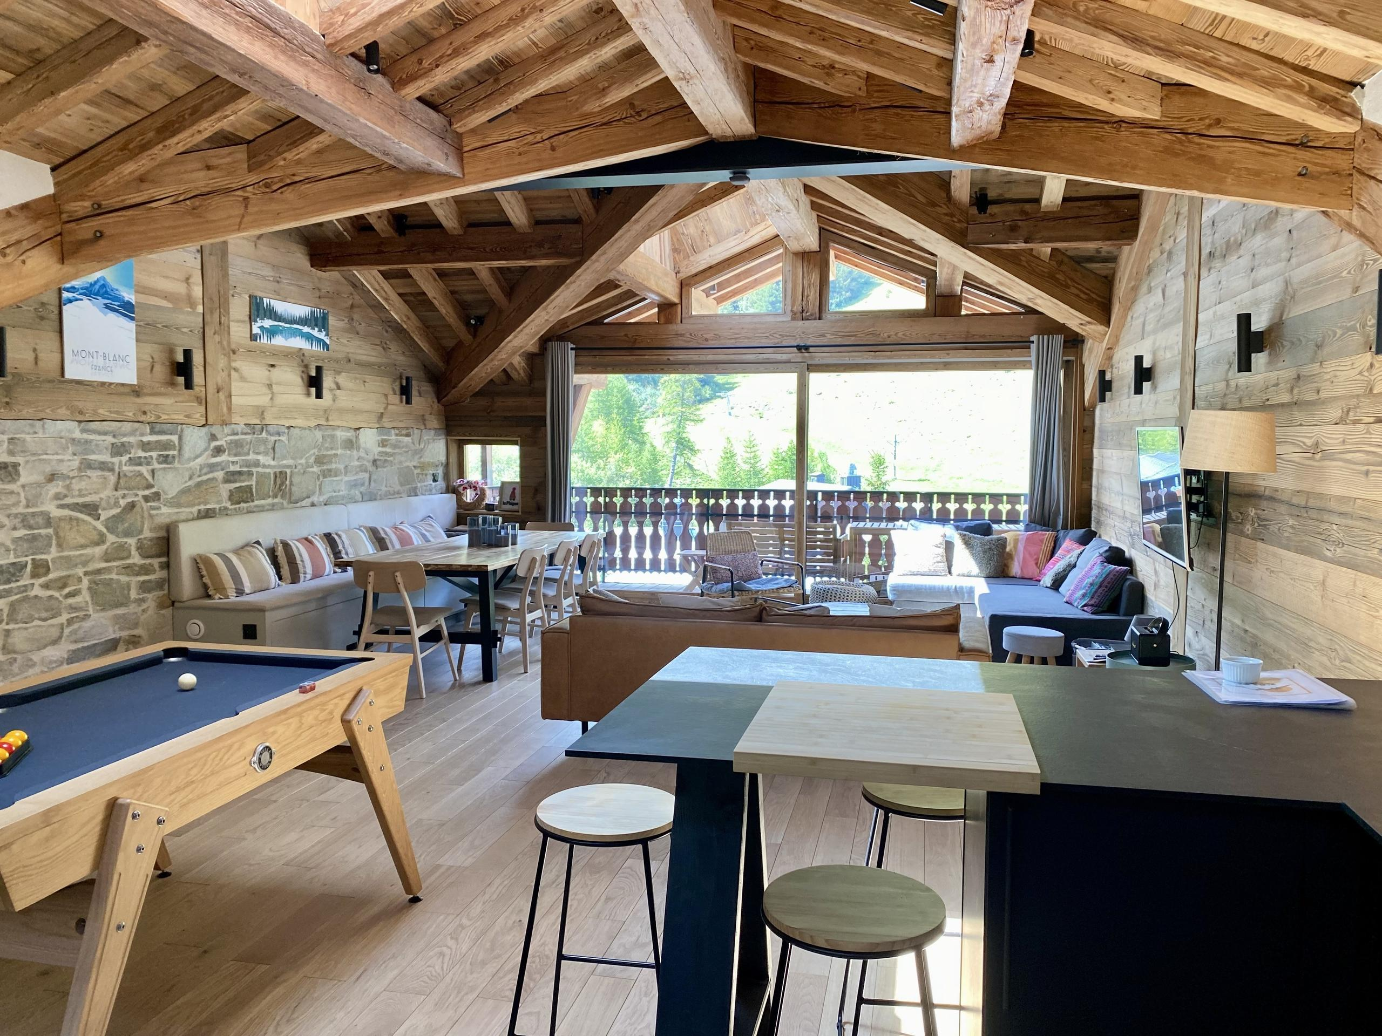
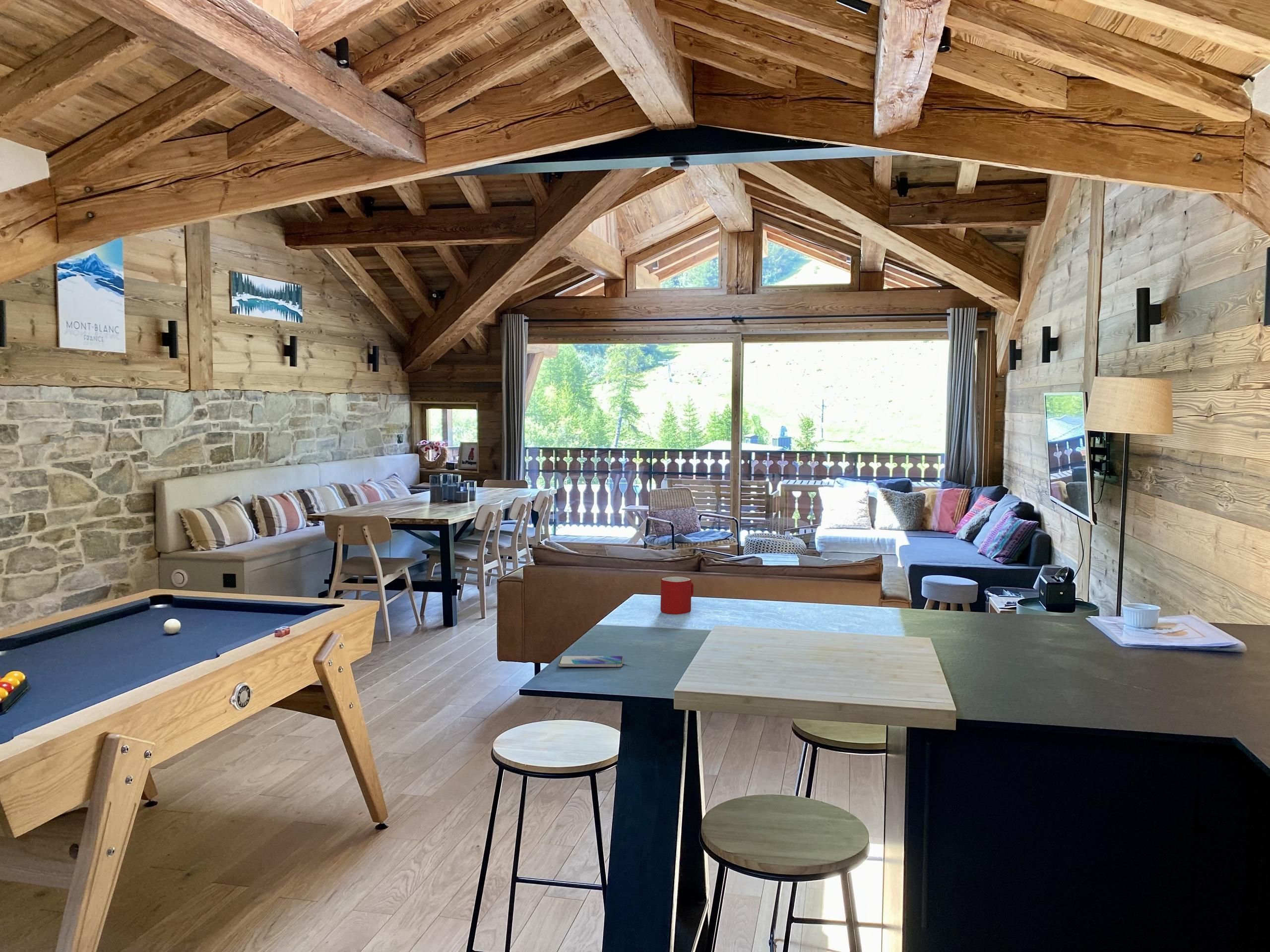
+ mug [660,576,694,615]
+ smartphone [558,655,624,668]
